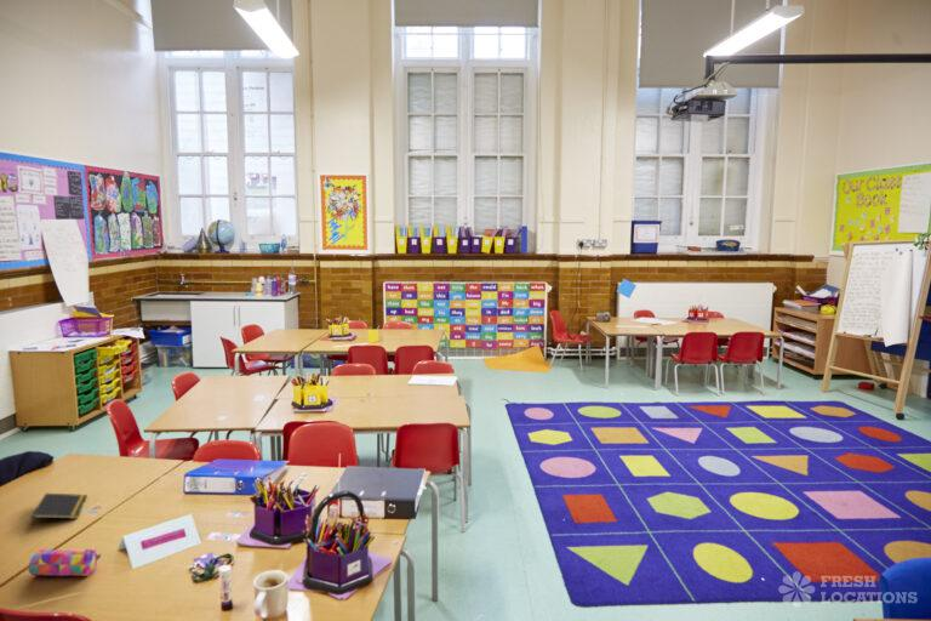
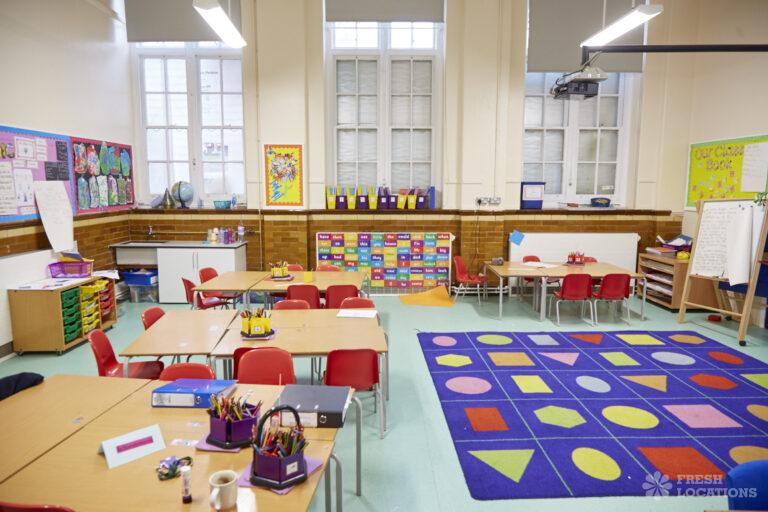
- pencil case [27,547,102,577]
- notepad [30,492,88,525]
